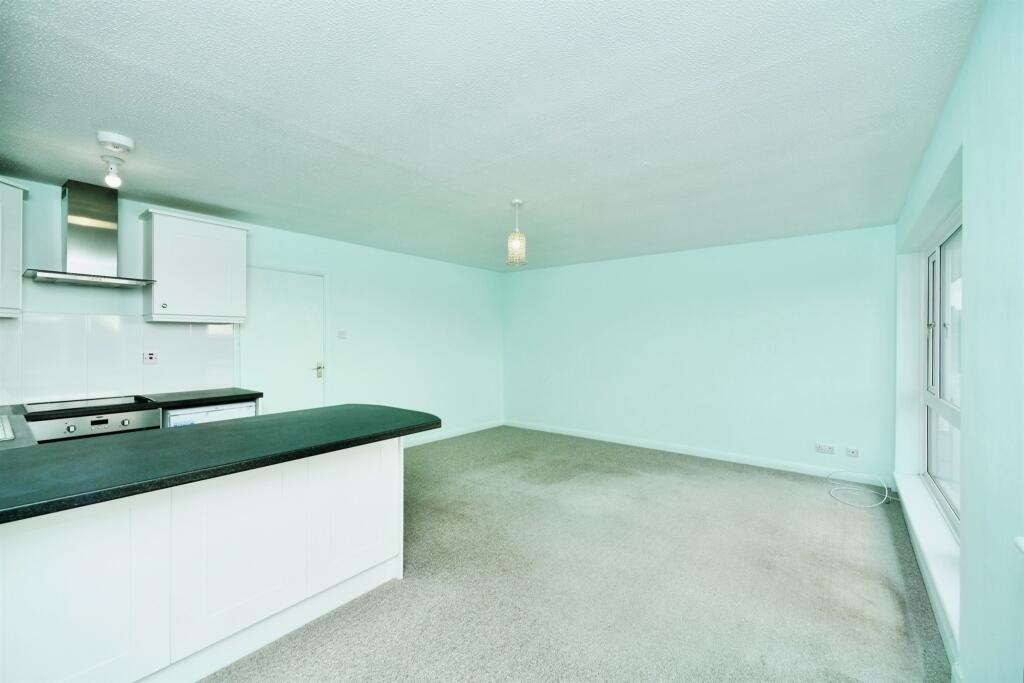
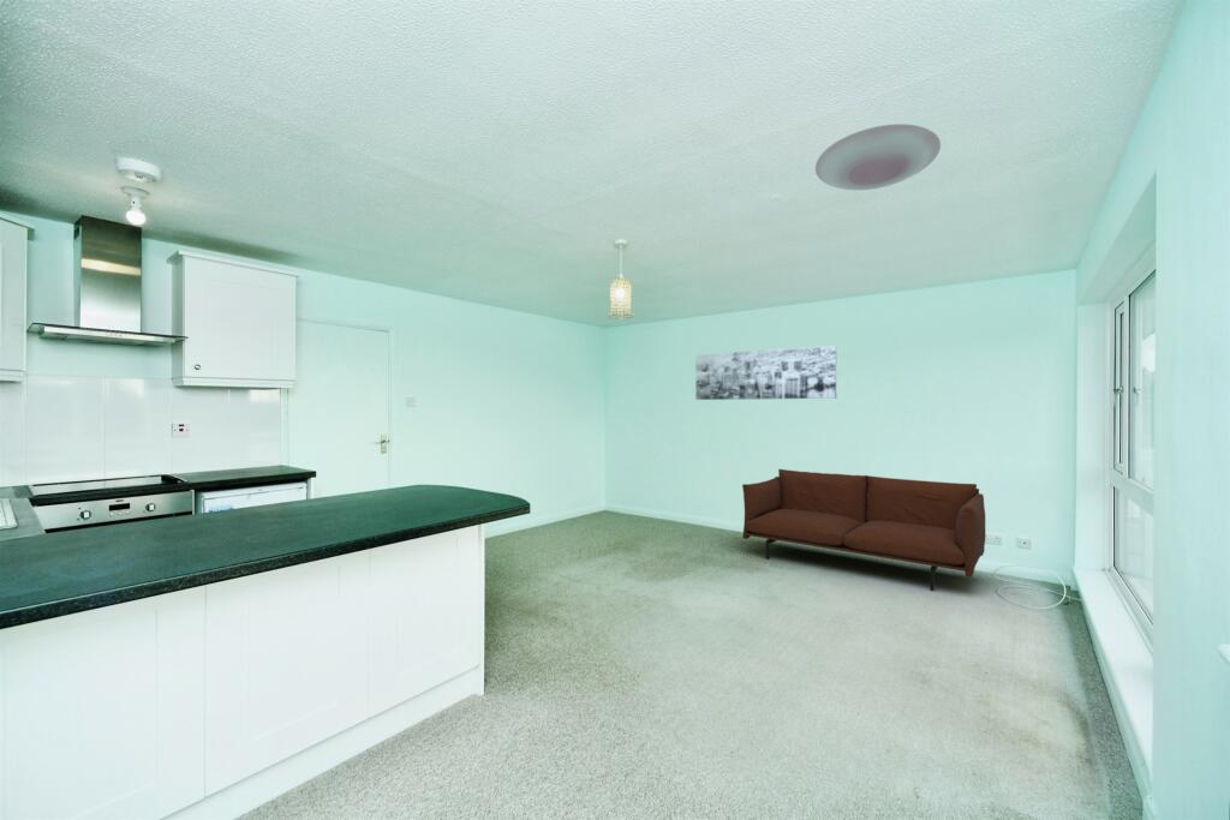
+ sofa [741,468,986,592]
+ ceiling light [814,124,942,191]
+ wall art [694,345,837,401]
